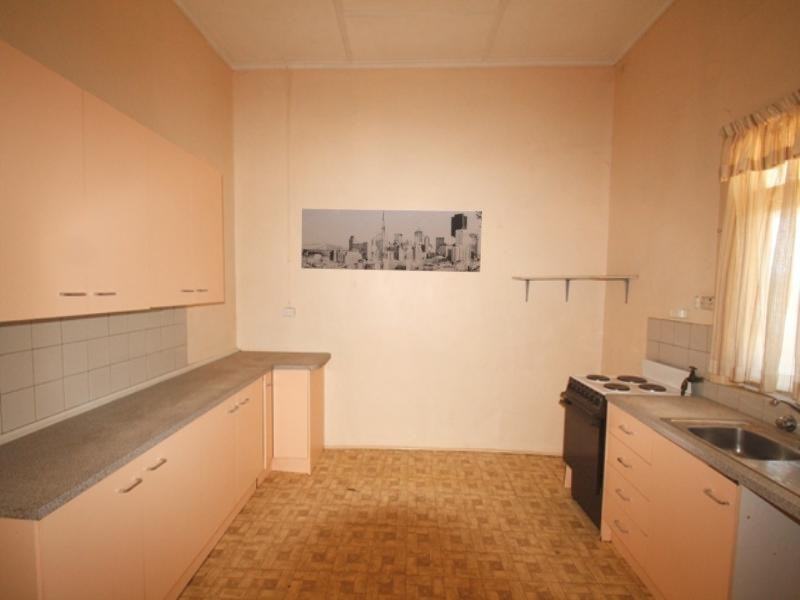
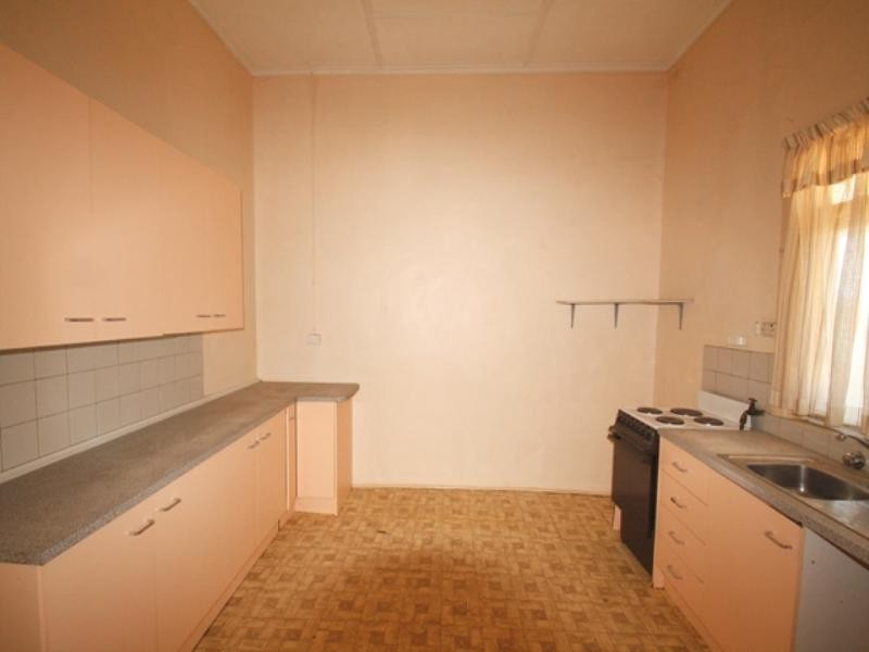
- wall art [300,208,483,273]
